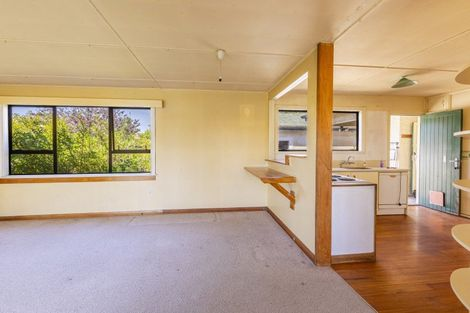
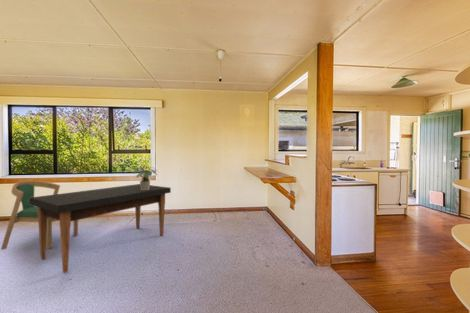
+ potted plant [133,165,158,190]
+ dining chair [0,180,79,251]
+ dining table [29,183,172,274]
